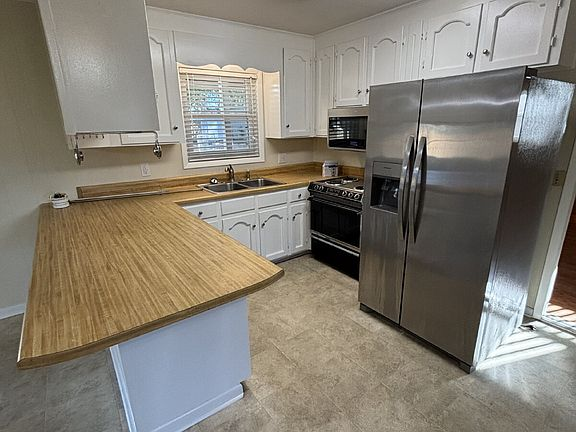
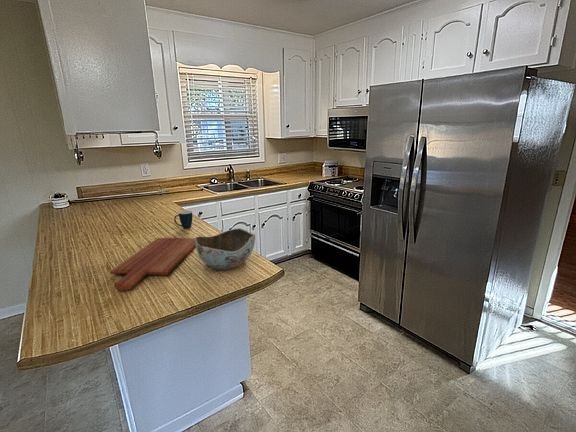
+ cutting board [109,237,196,292]
+ mug [173,209,193,229]
+ bowl [194,228,256,271]
